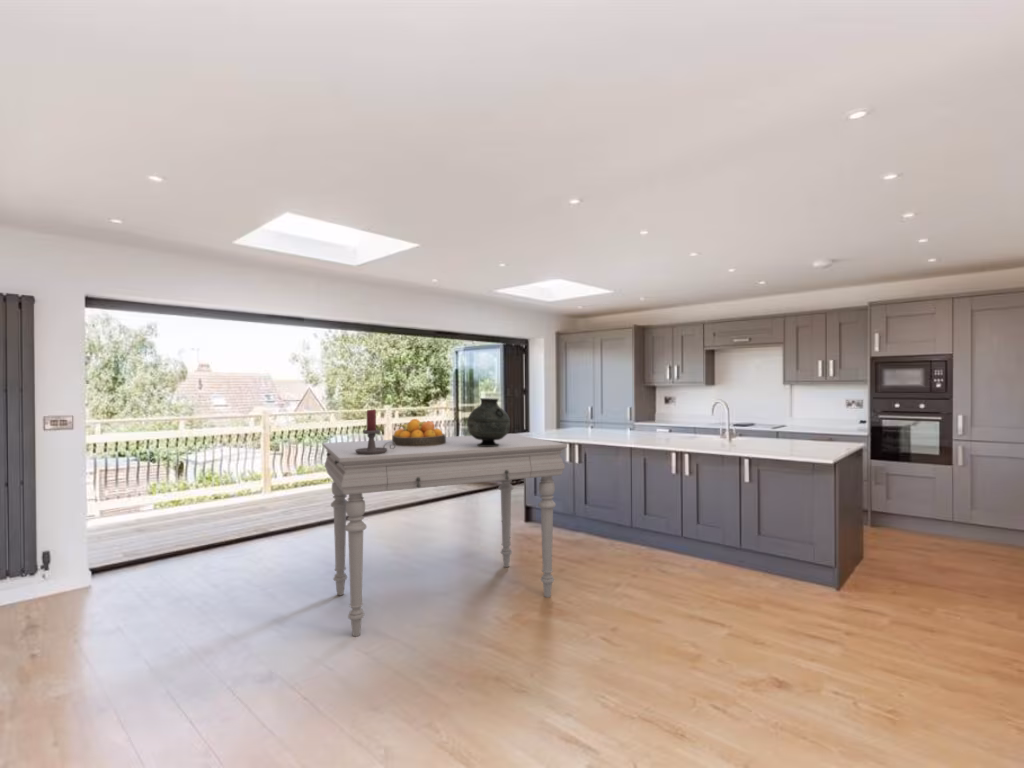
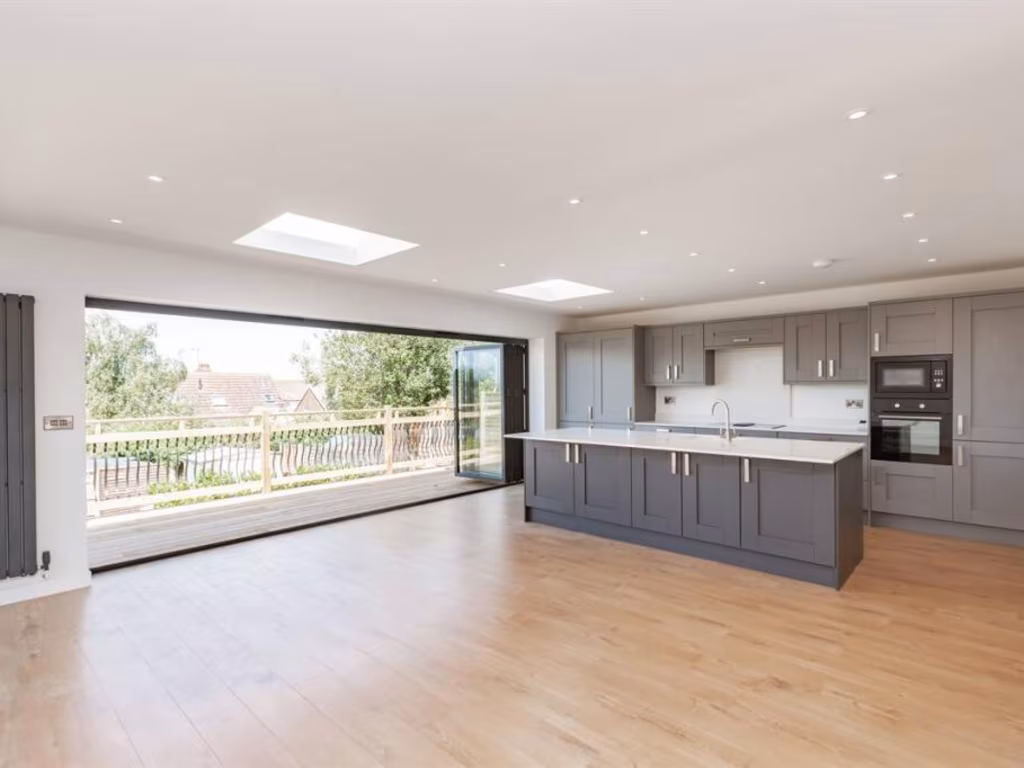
- vase [466,397,511,446]
- candle holder [355,408,396,455]
- dining table [322,433,568,638]
- fruit bowl [391,418,447,446]
